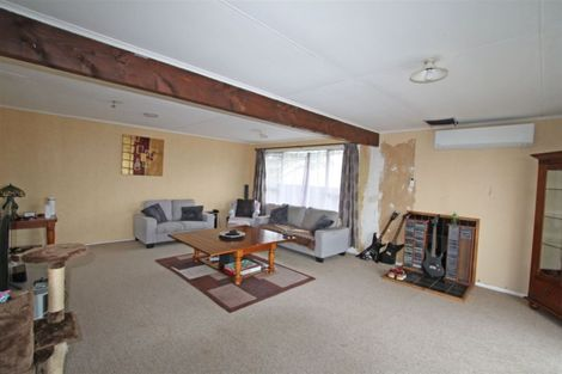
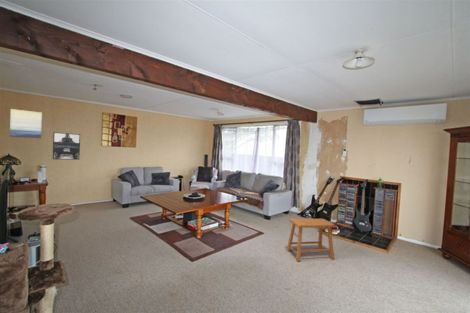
+ wall art [9,108,43,139]
+ wall art [52,131,81,161]
+ stool [286,218,336,262]
